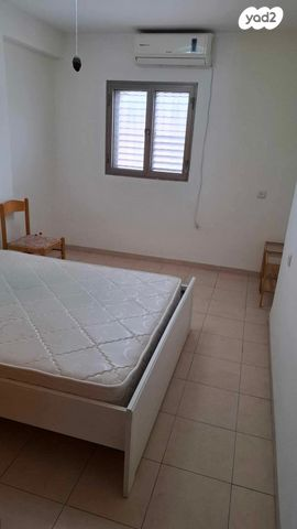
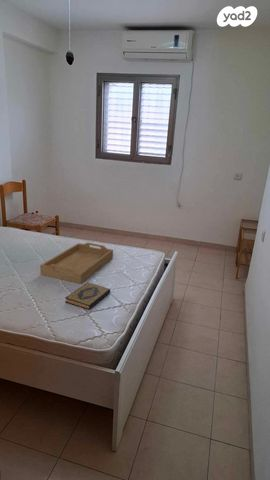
+ hardback book [64,282,111,310]
+ serving tray [39,242,114,285]
